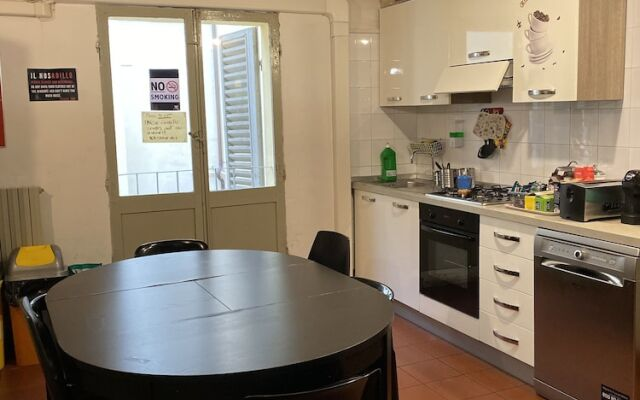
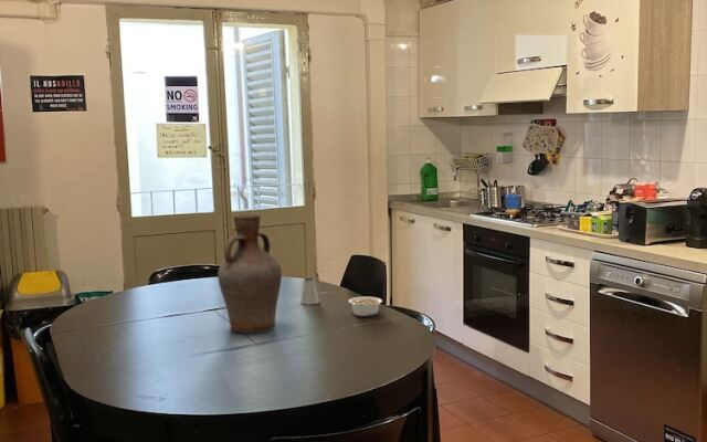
+ legume [347,296,383,317]
+ vase [217,213,283,335]
+ saltshaker [299,275,320,306]
